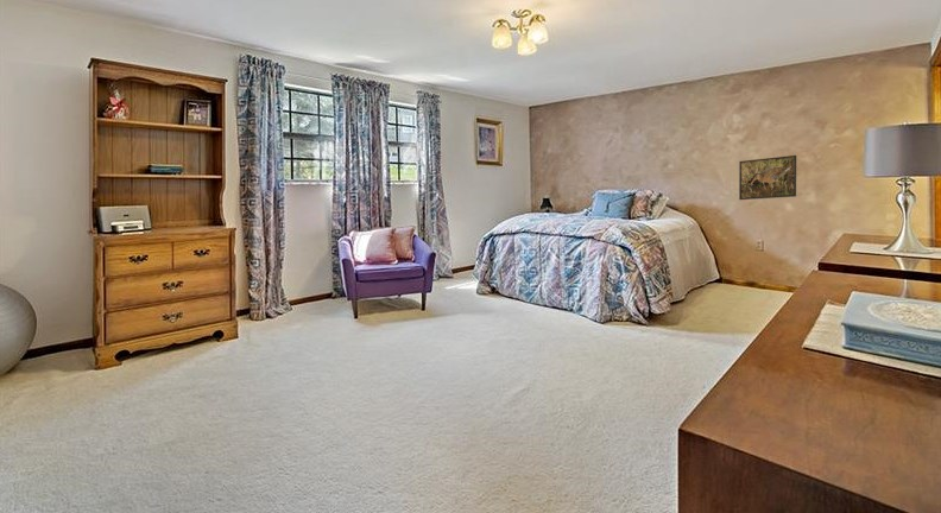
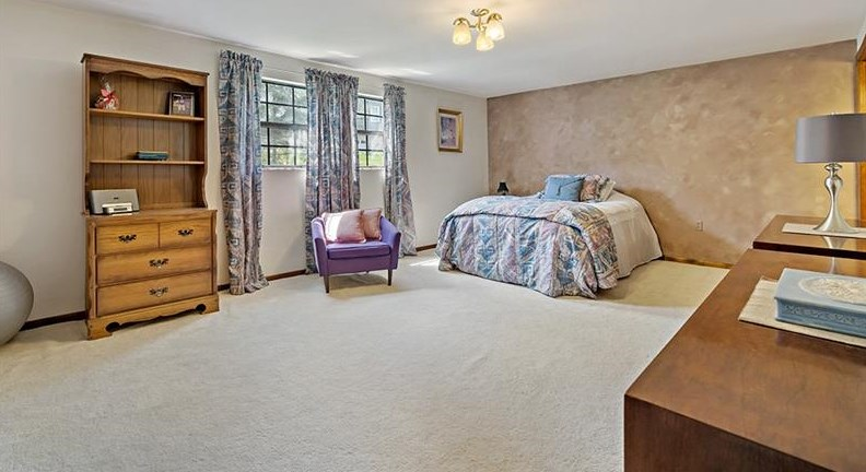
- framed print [738,154,797,201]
